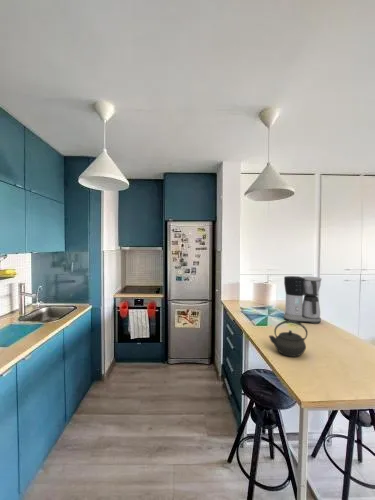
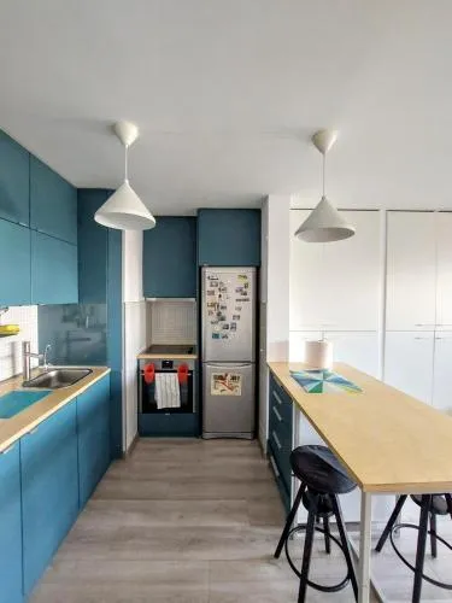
- coffee maker [283,275,322,325]
- kettle [268,320,309,358]
